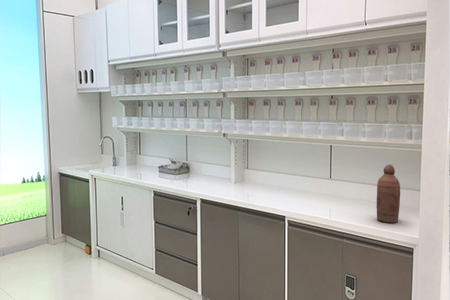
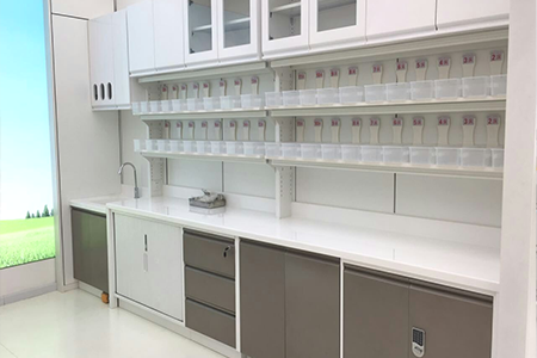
- bottle [376,164,401,224]
